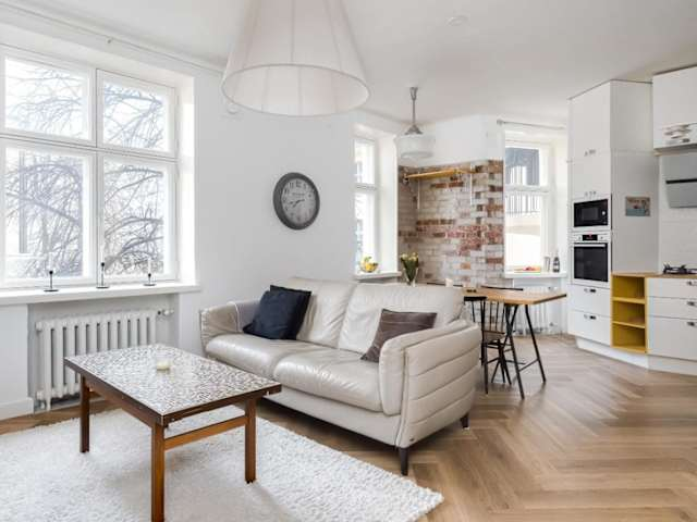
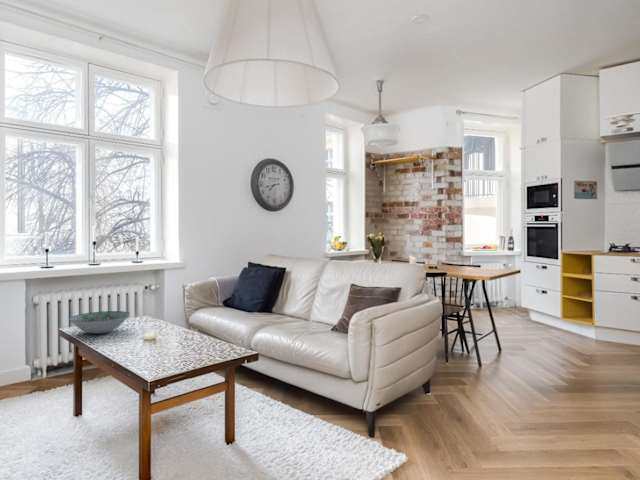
+ decorative bowl [68,310,131,335]
